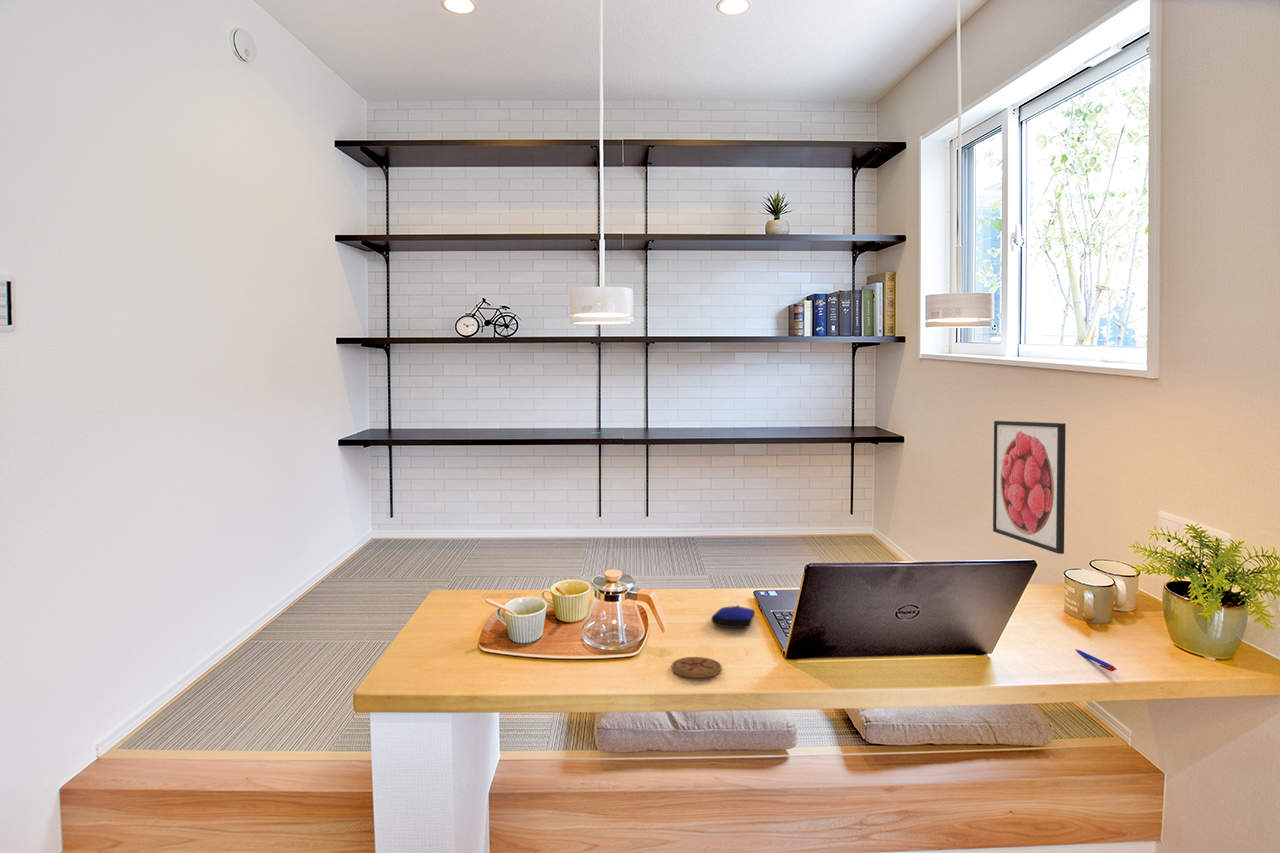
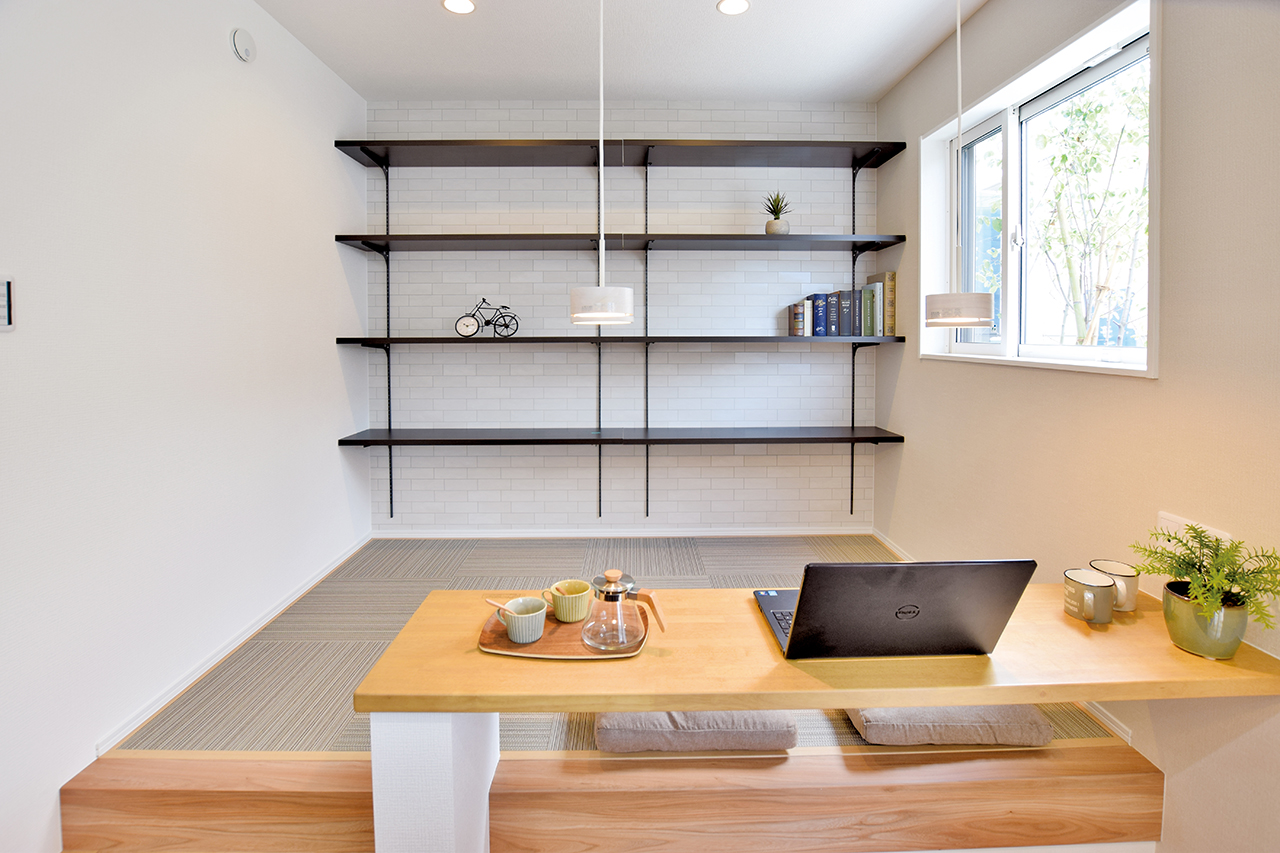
- coaster [671,656,723,679]
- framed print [992,420,1067,555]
- computer mouse [710,604,756,629]
- pen [1074,648,1117,672]
